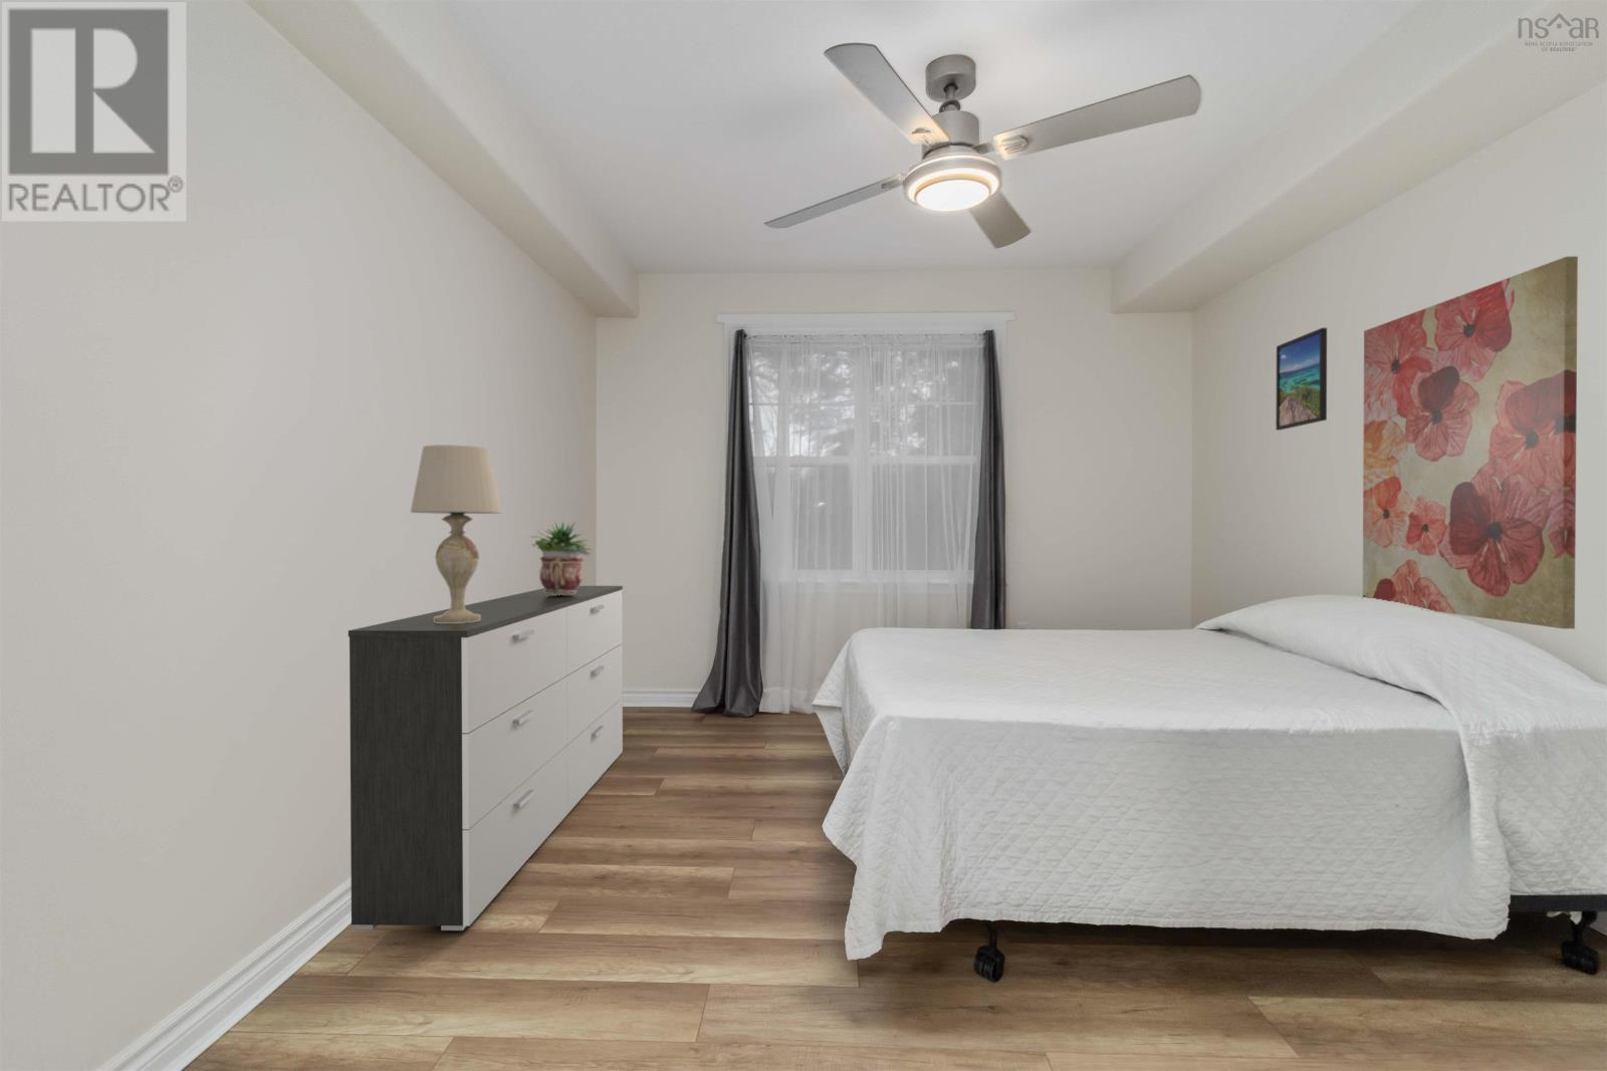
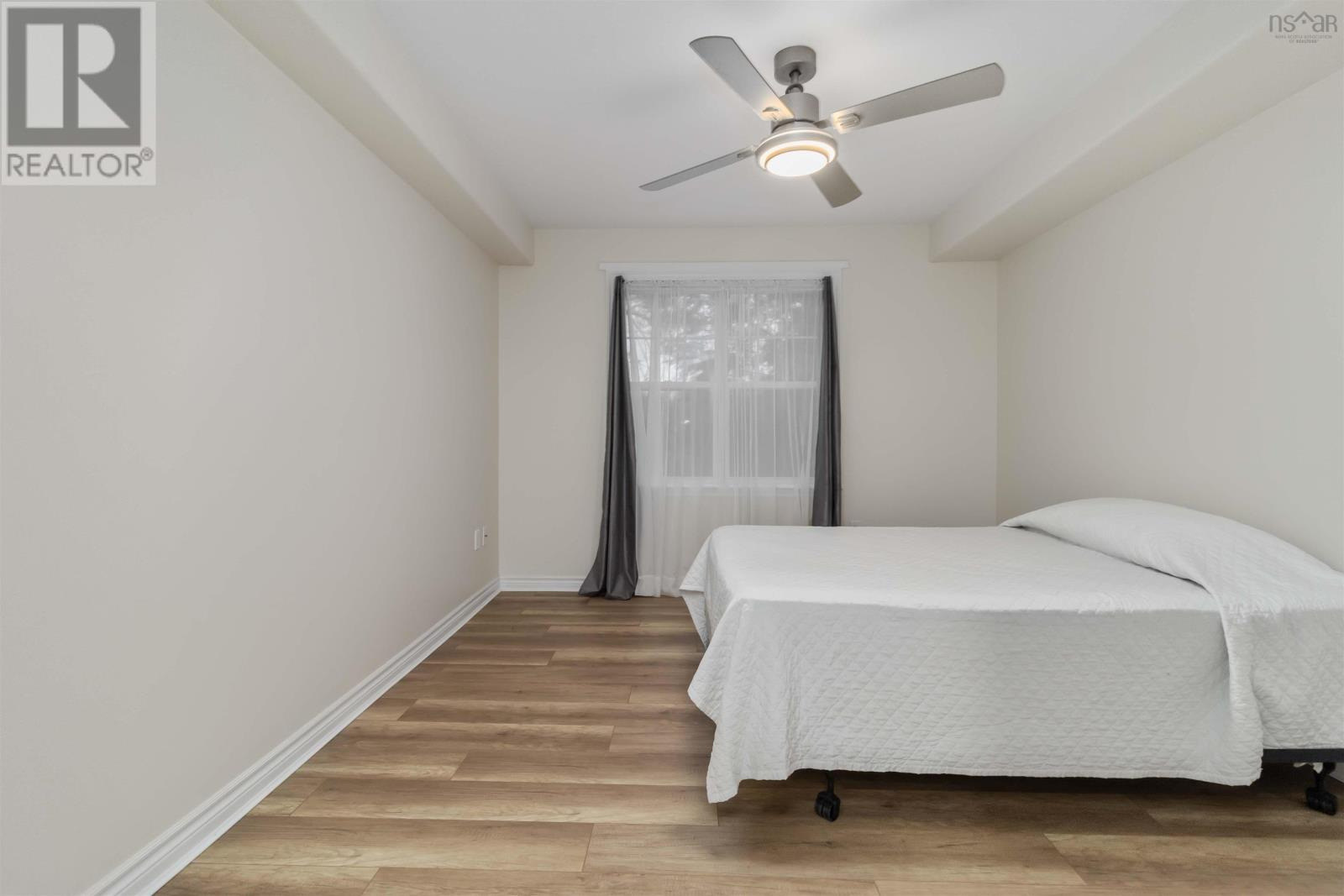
- table lamp [410,443,503,623]
- wall art [1362,255,1578,630]
- dresser [348,586,624,931]
- potted plant [530,520,594,595]
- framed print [1275,328,1327,432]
